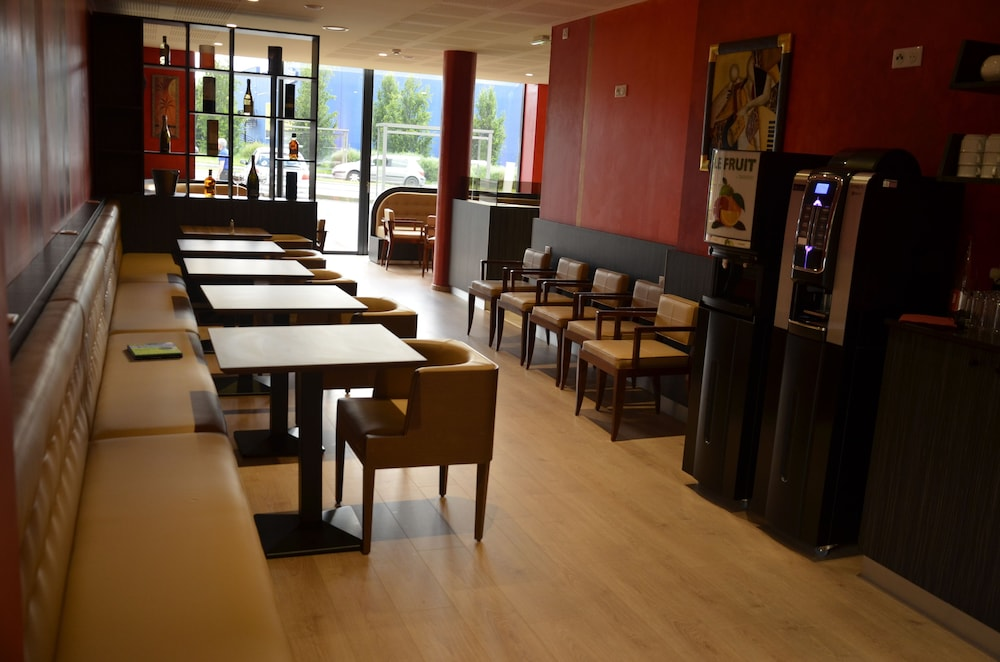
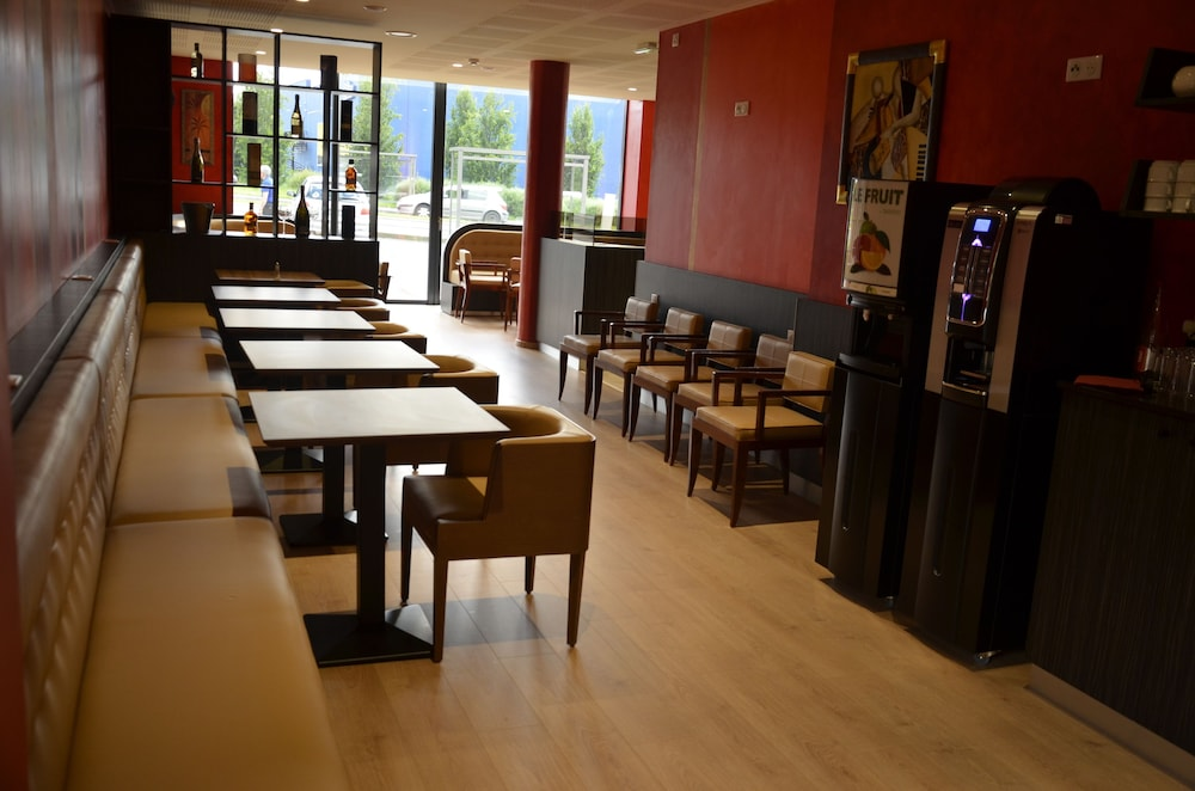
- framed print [126,341,184,361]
